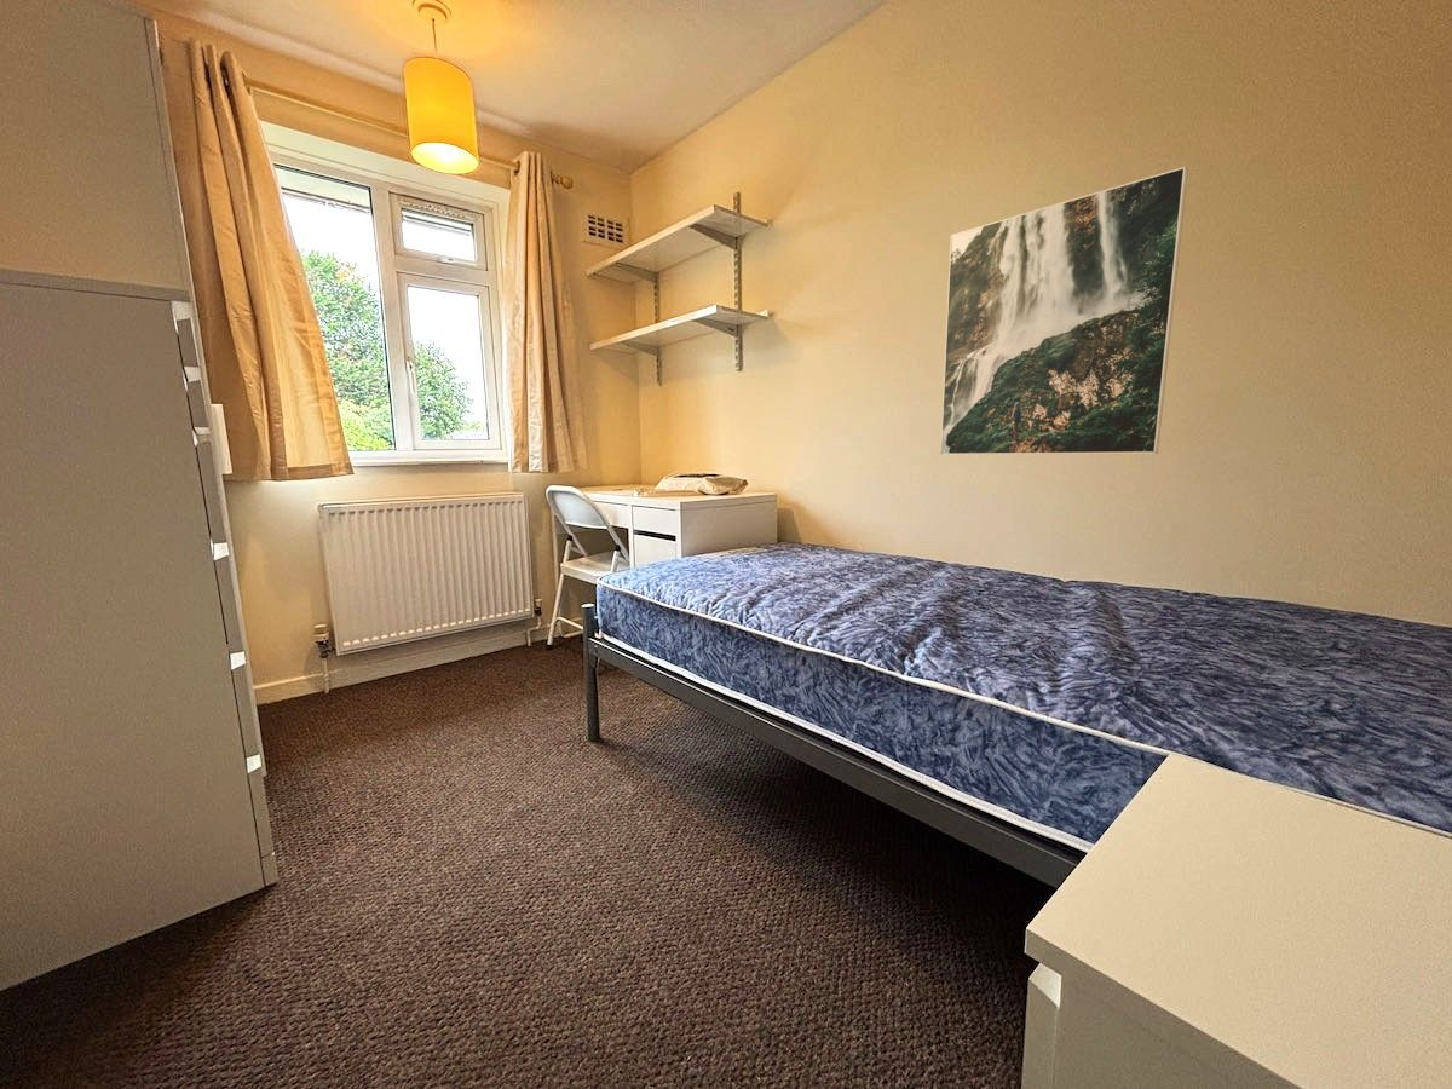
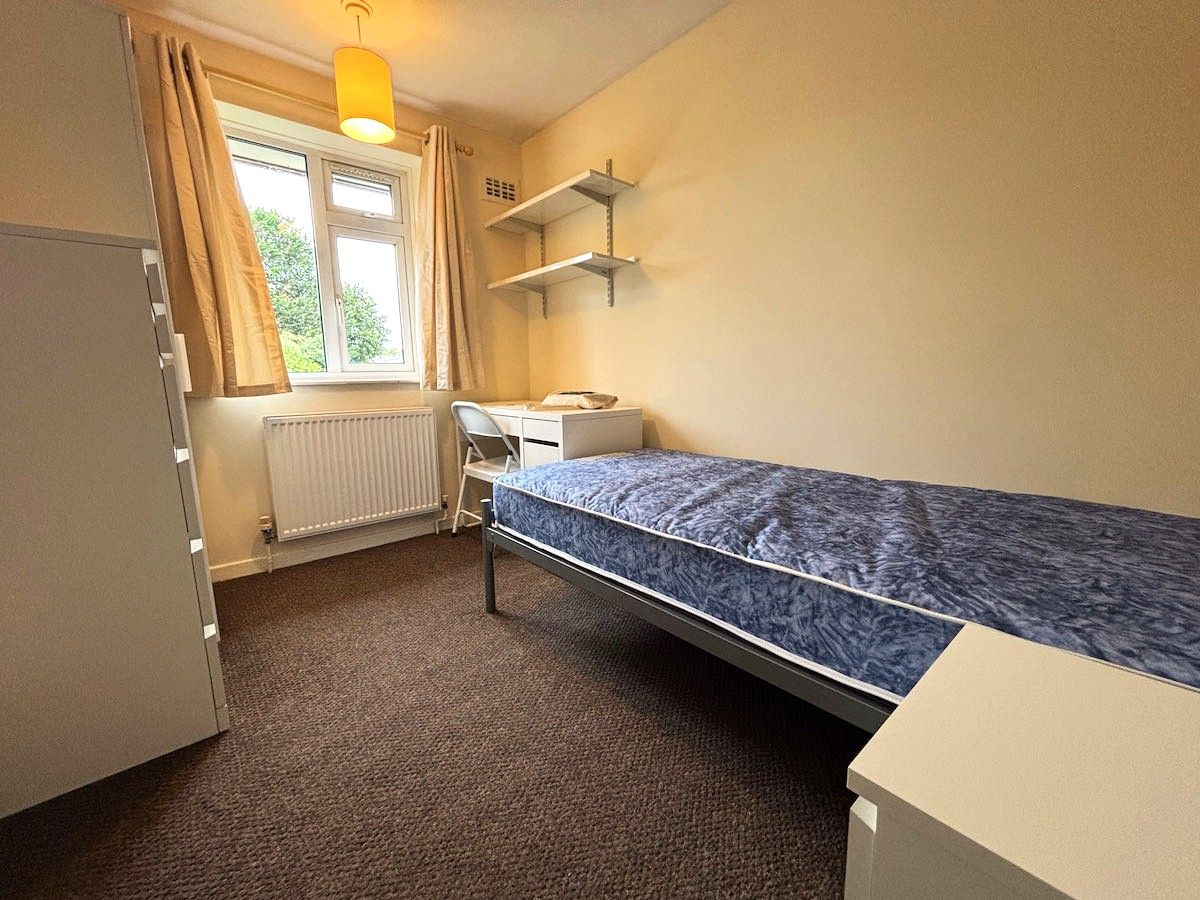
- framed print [939,166,1189,456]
